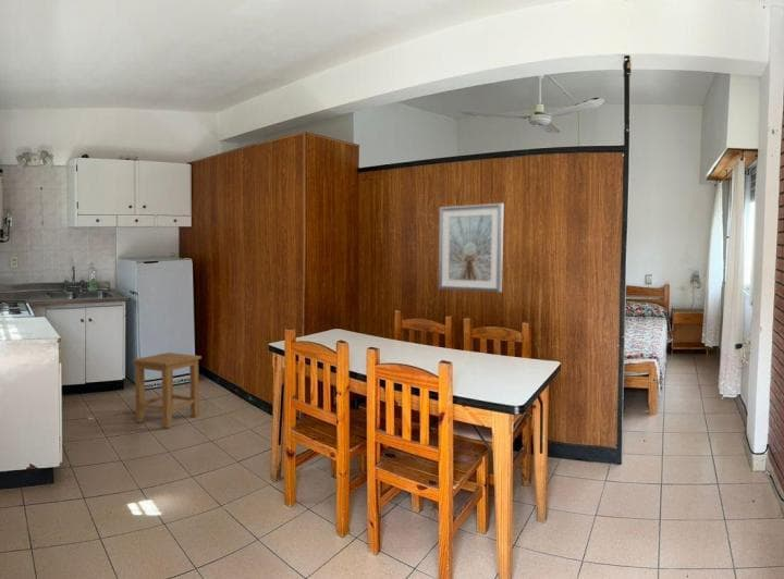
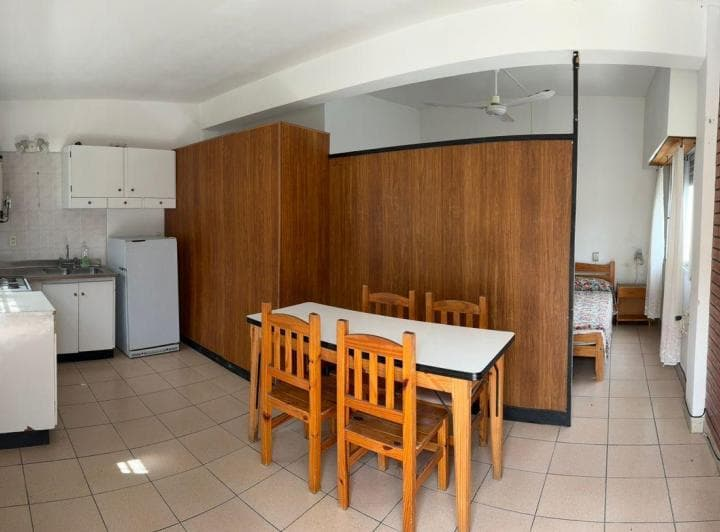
- picture frame [438,201,504,294]
- stool [131,352,203,429]
